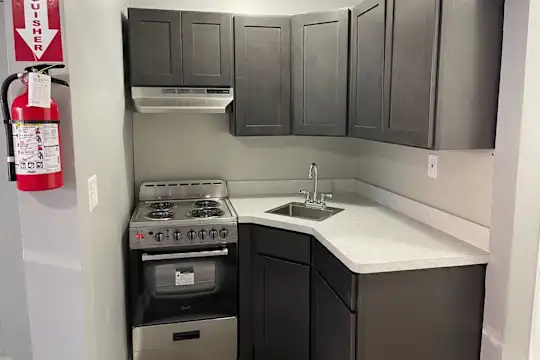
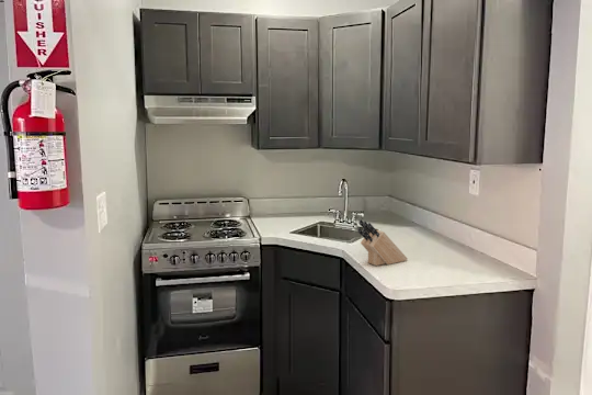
+ knife block [356,218,409,267]
